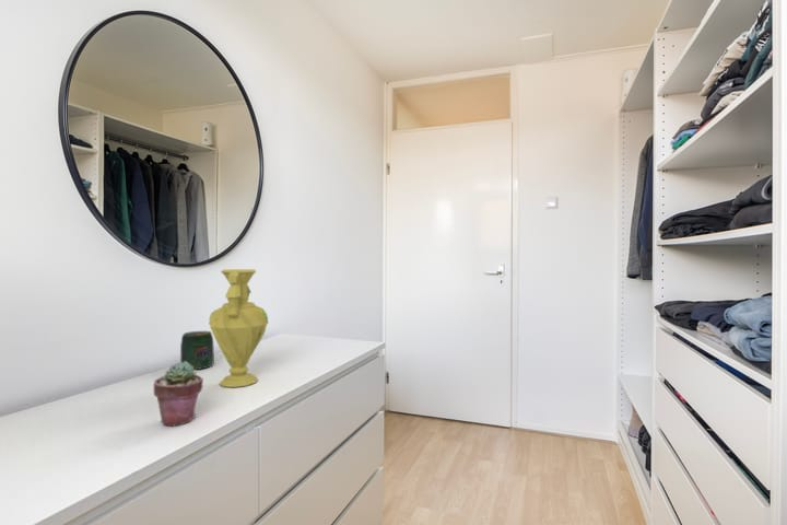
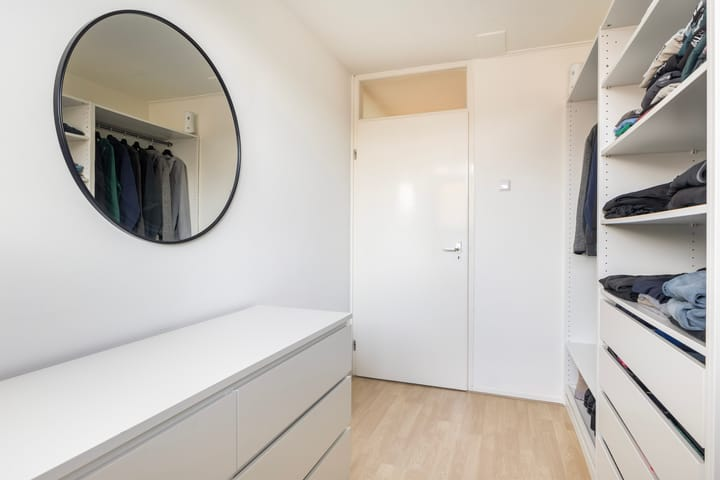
- jar [179,330,215,371]
- potted succulent [153,361,204,427]
- vase [208,268,269,388]
